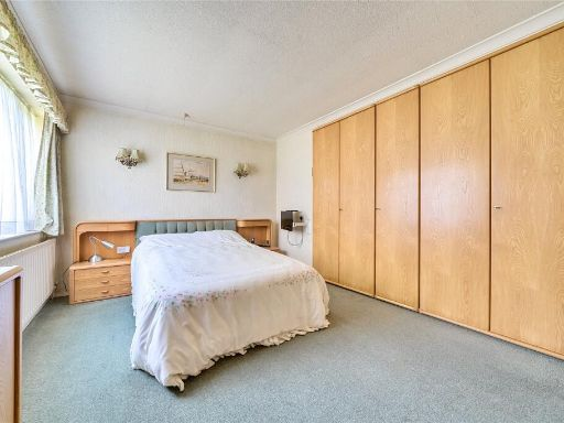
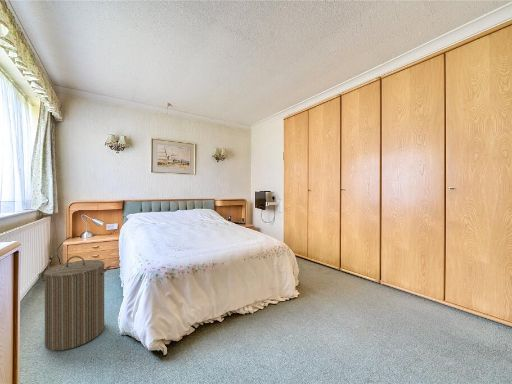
+ laundry hamper [37,255,112,352]
